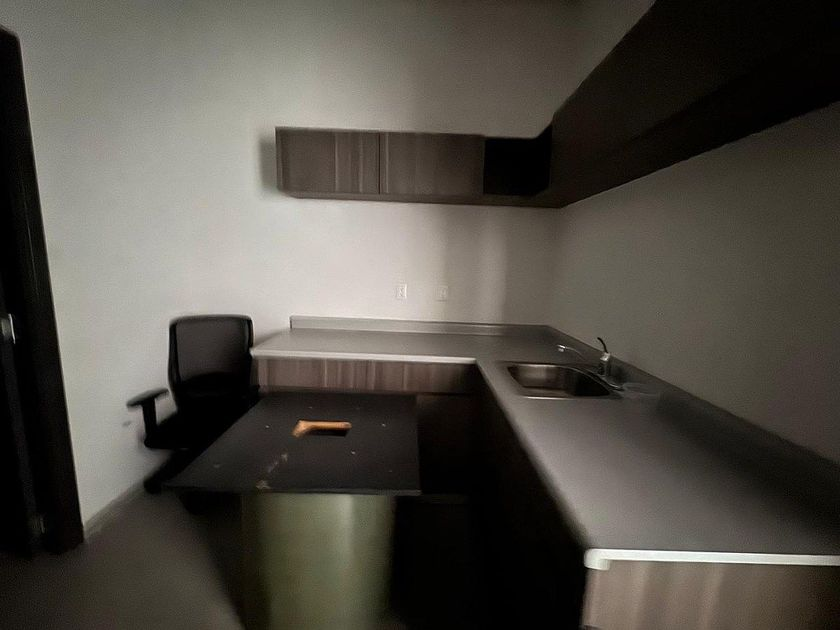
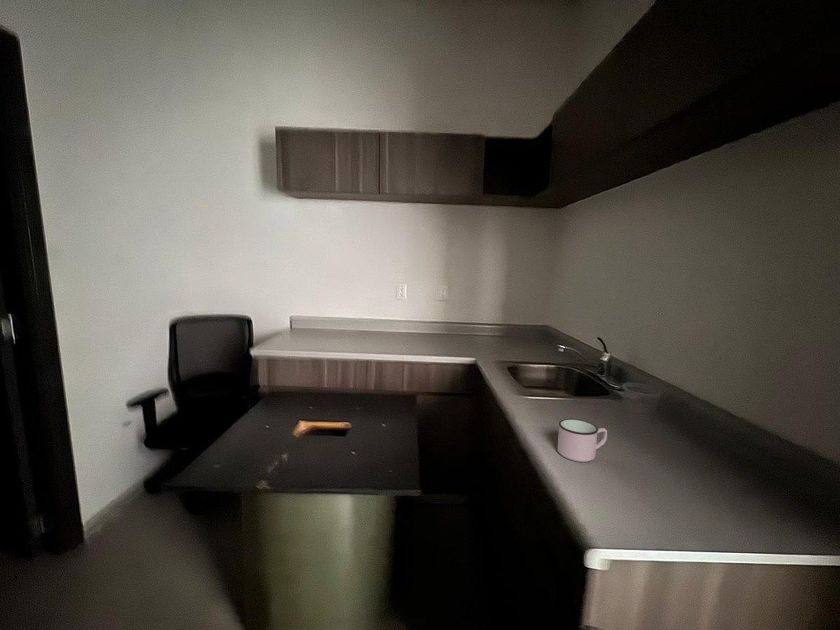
+ mug [557,418,608,463]
